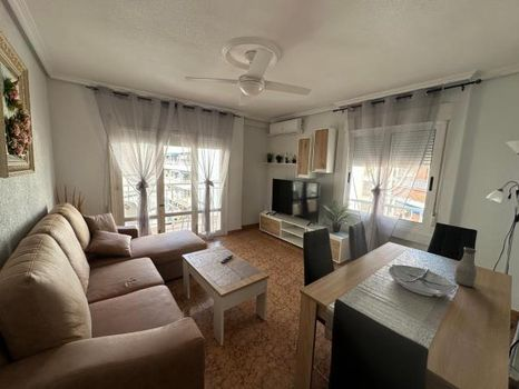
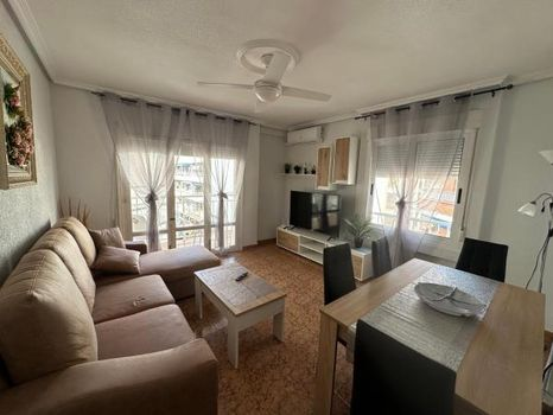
- bottle [453,247,478,288]
